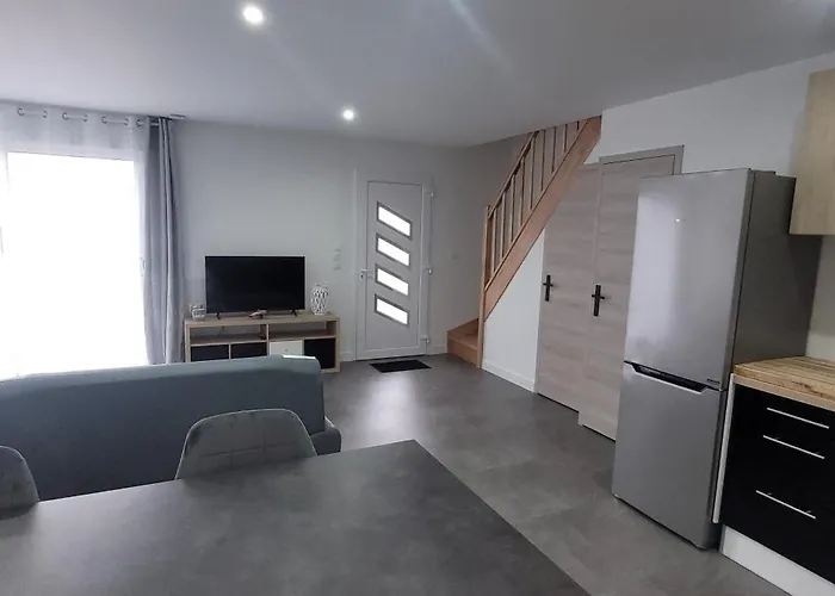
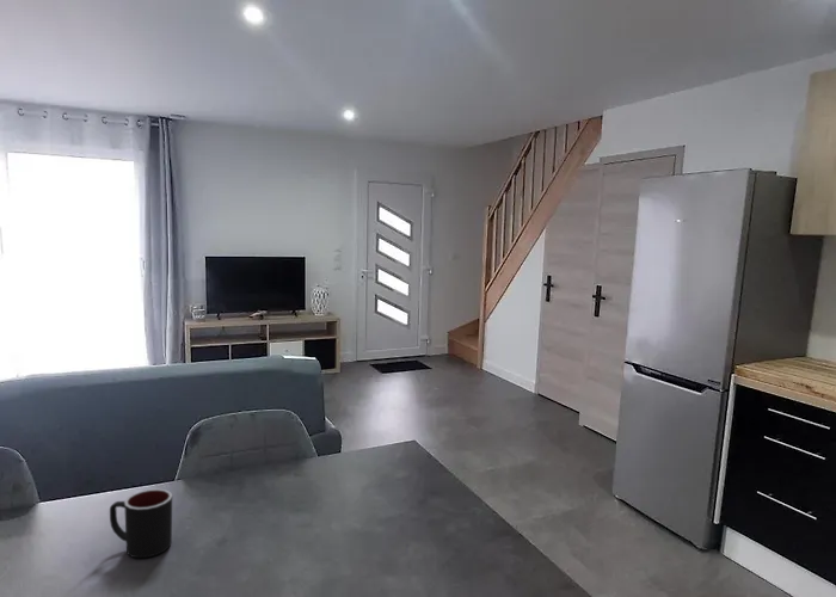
+ mug [109,488,173,559]
